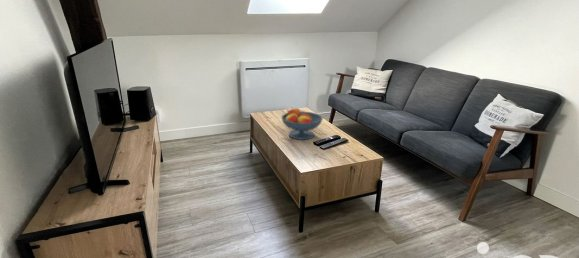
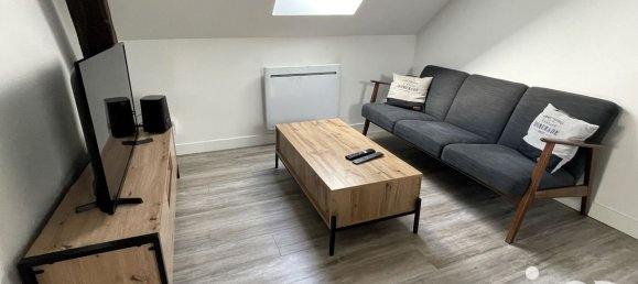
- fruit bowl [280,107,324,141]
